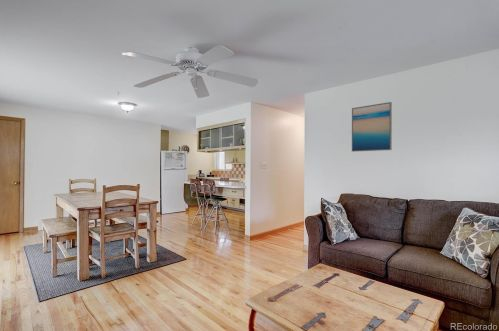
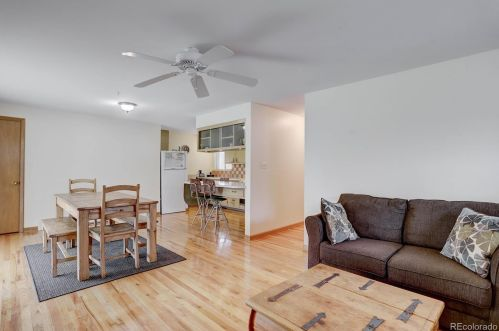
- wall art [351,101,393,153]
